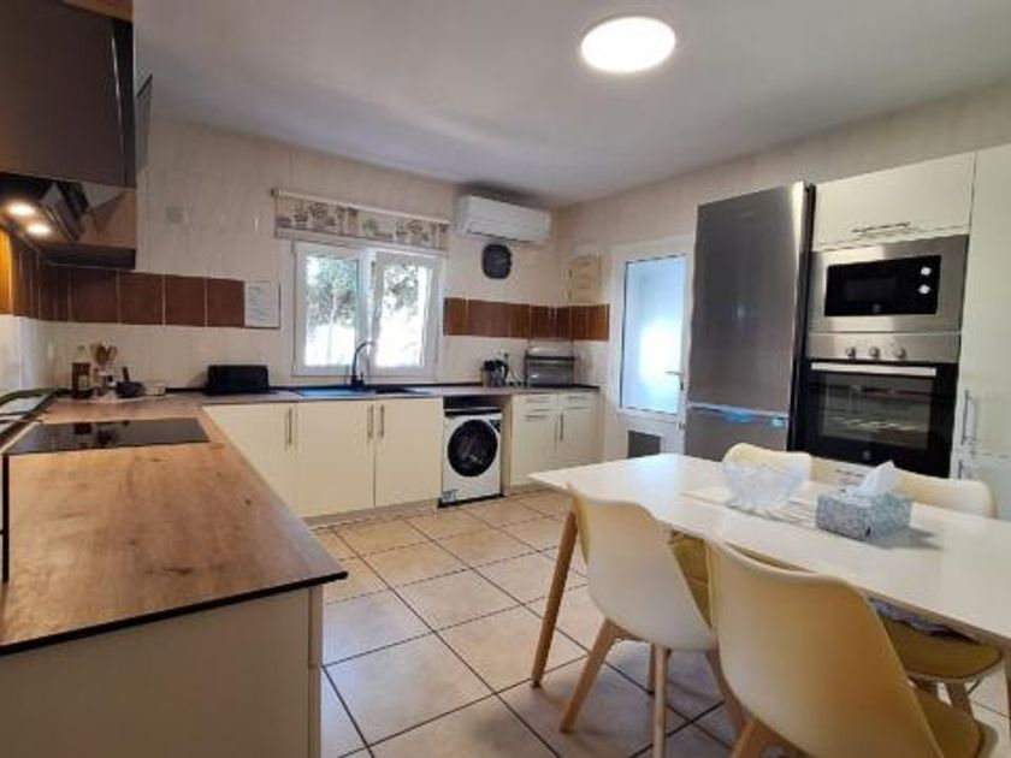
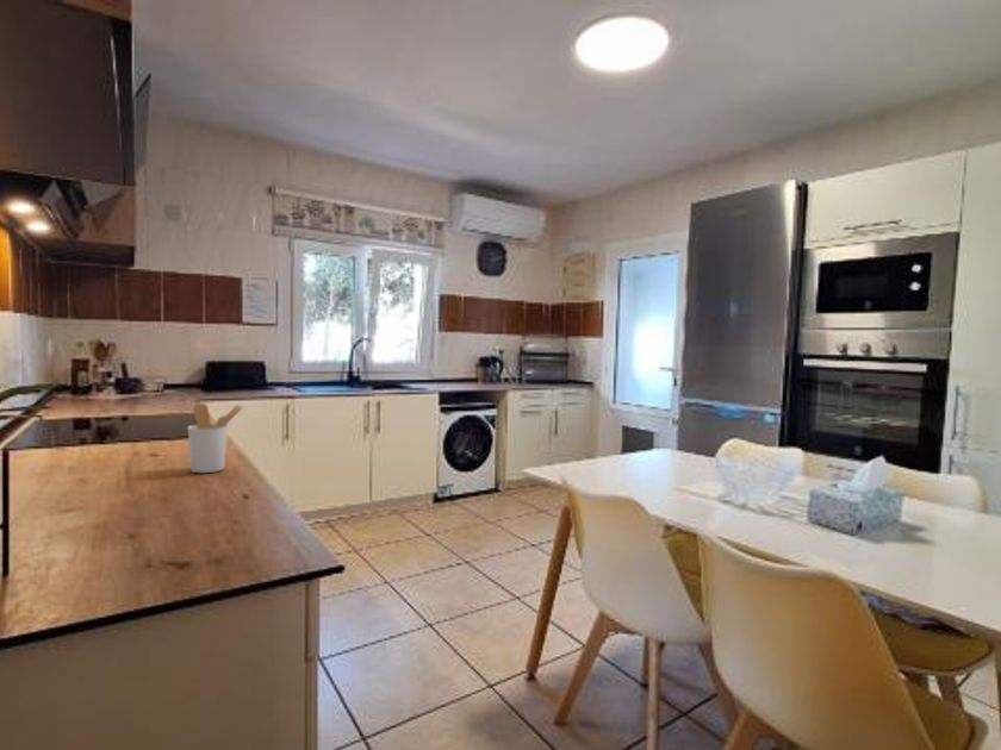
+ utensil holder [187,402,244,474]
